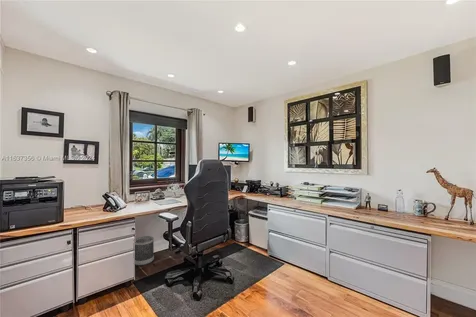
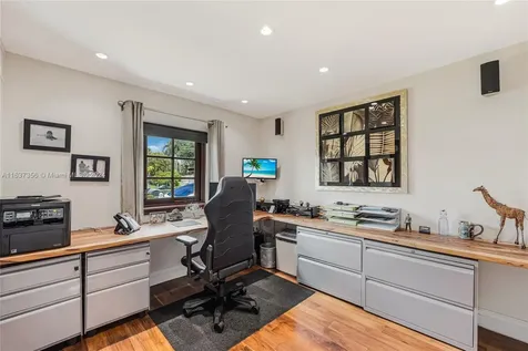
- wastebasket [134,235,155,266]
